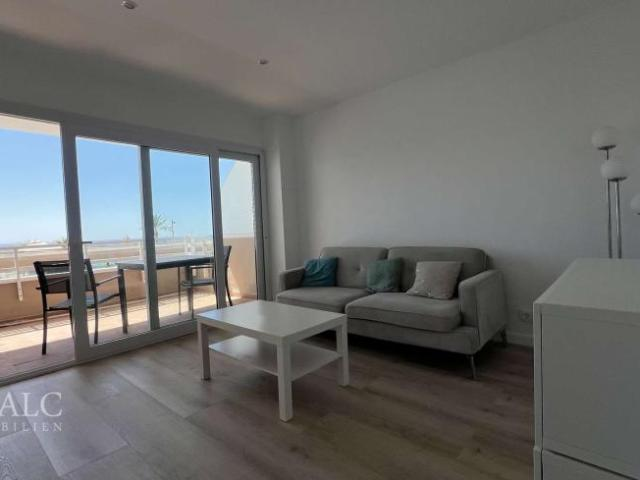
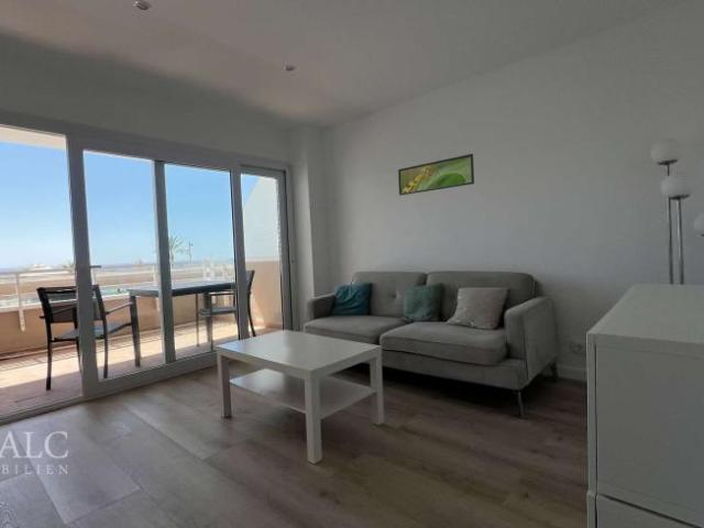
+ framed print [397,153,475,197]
